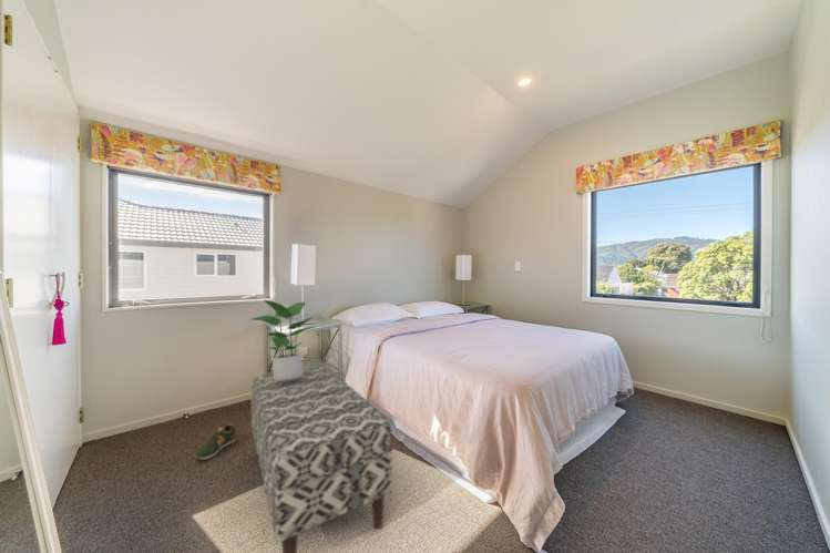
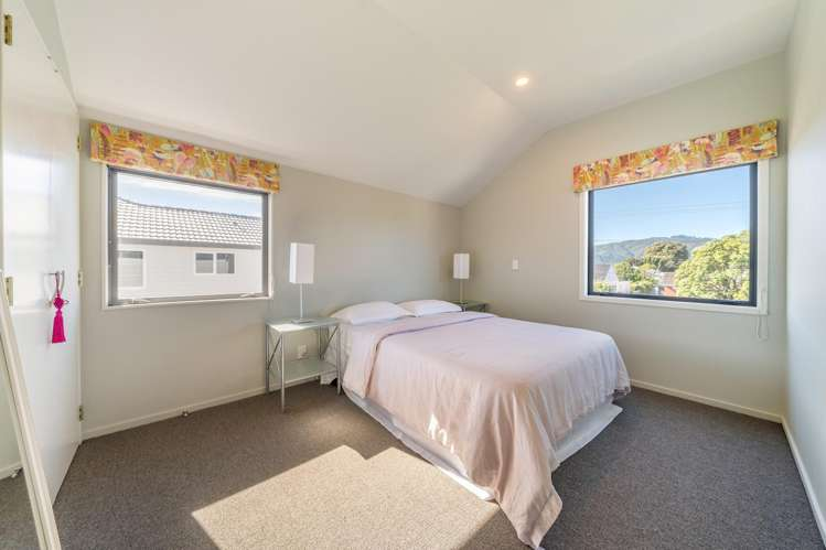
- potted plant [249,299,316,381]
- shoe [195,422,238,461]
- bench [250,366,393,553]
